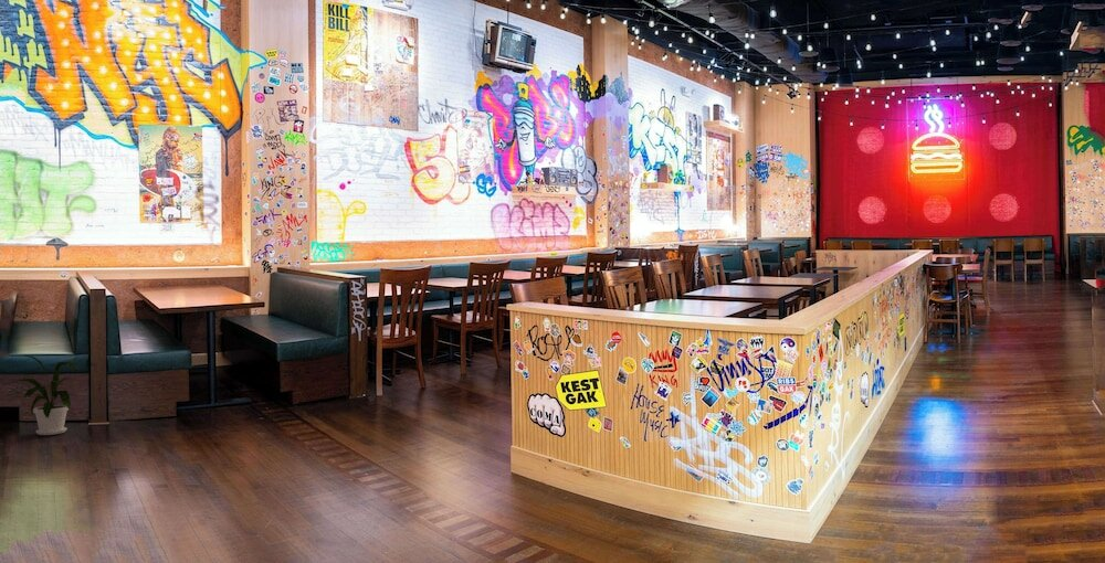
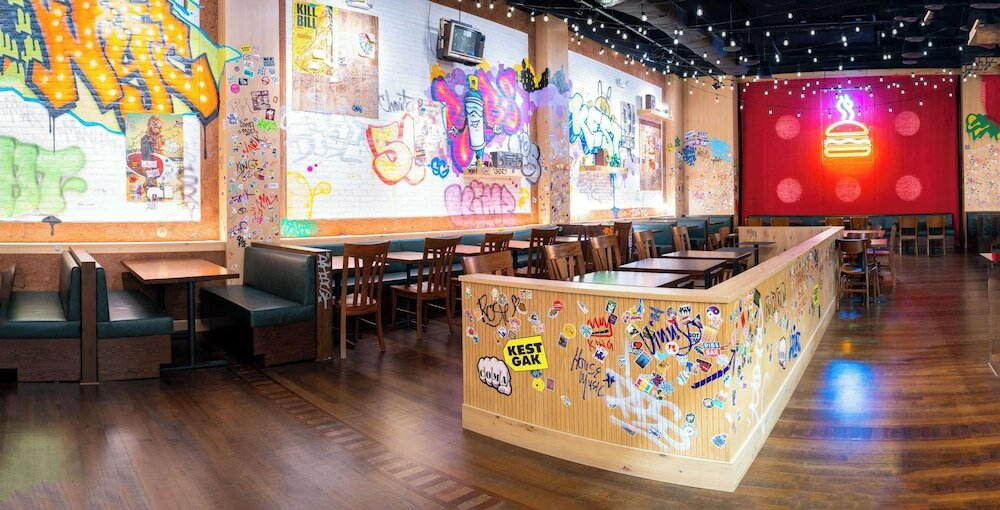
- house plant [0,354,80,436]
